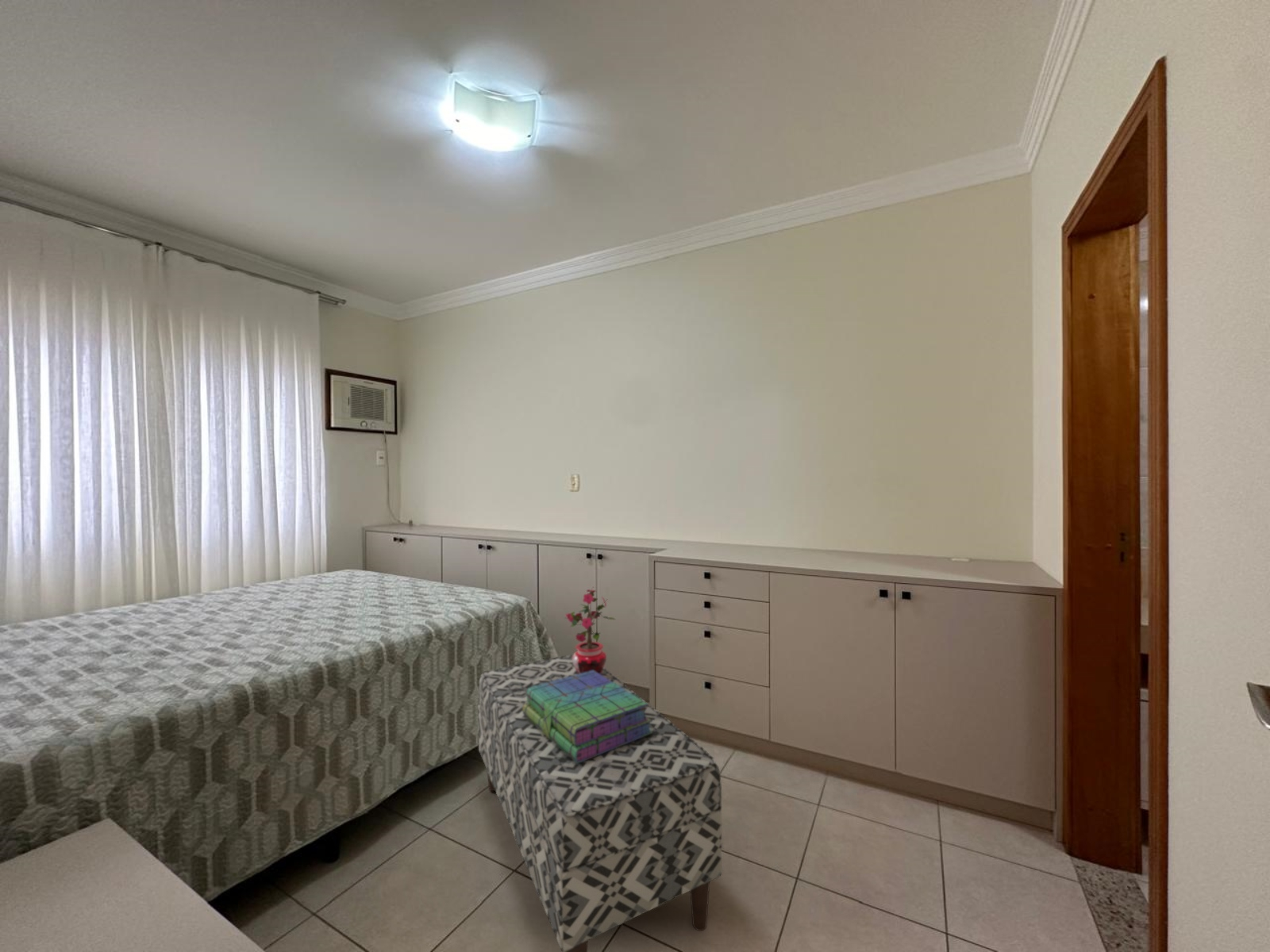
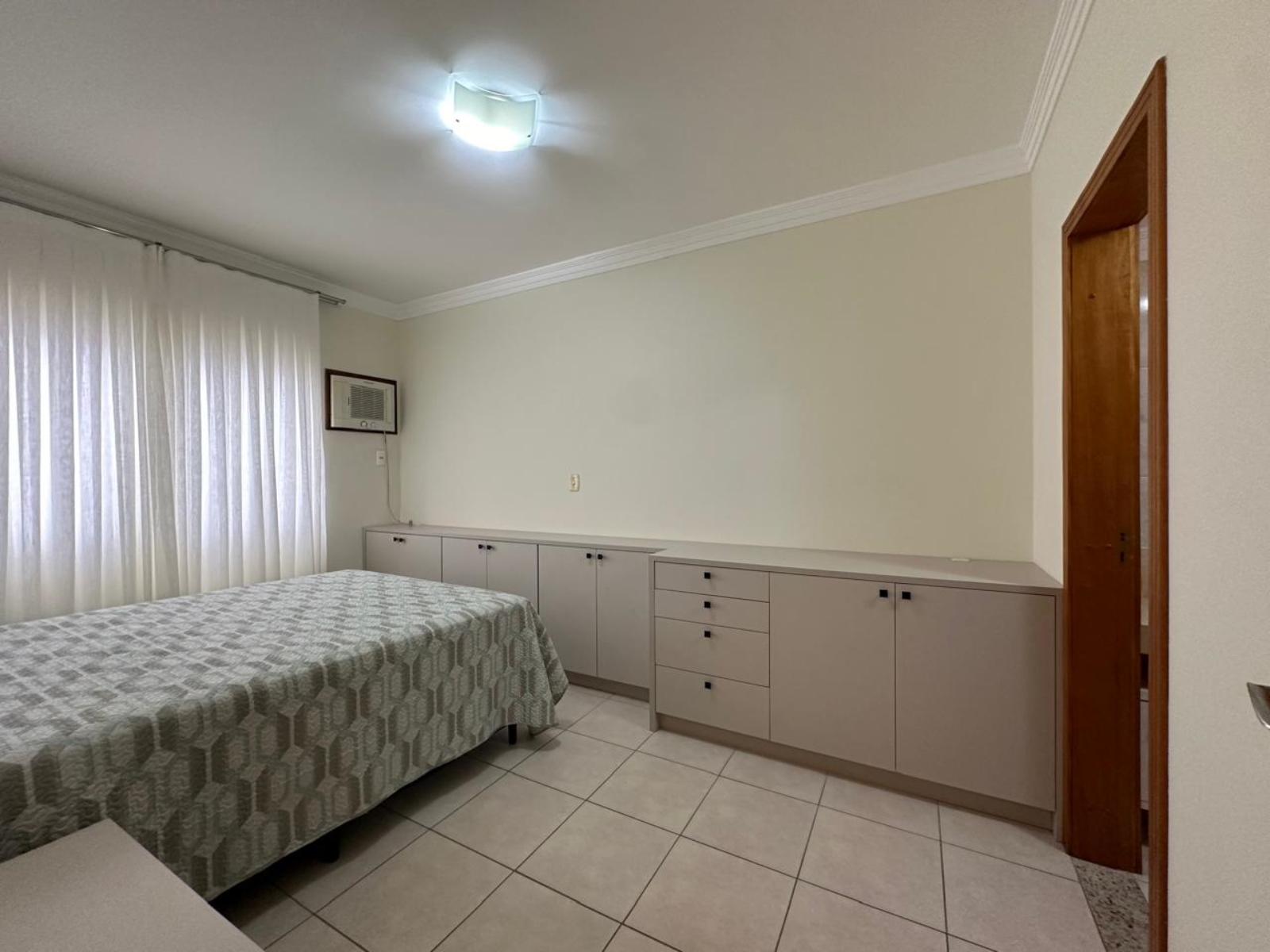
- bench [477,654,723,952]
- potted plant [564,587,616,674]
- stack of books [522,670,652,763]
